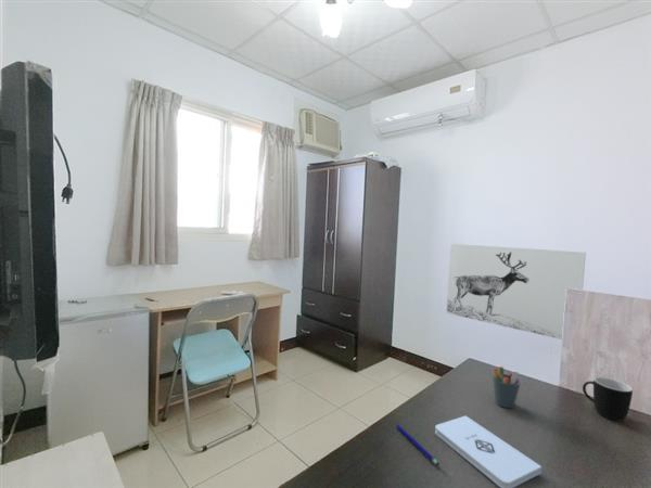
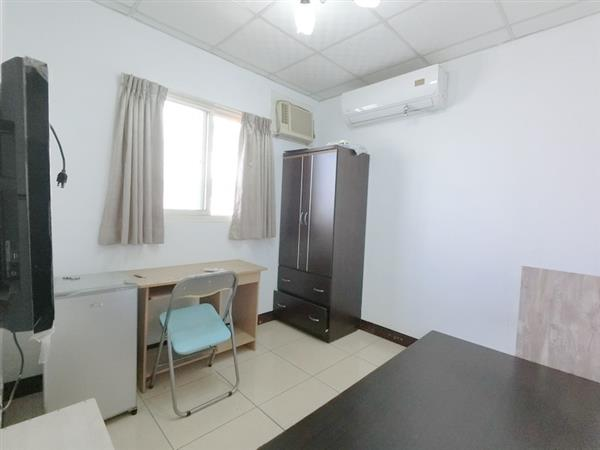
- mug [582,376,634,422]
- pen holder [492,365,522,409]
- wall art [446,243,587,341]
- notepad [434,414,542,488]
- pen [395,424,441,467]
